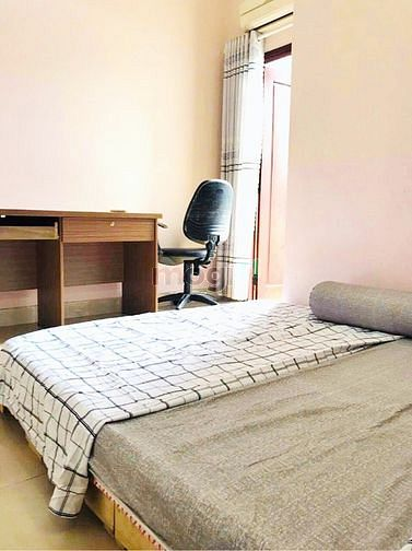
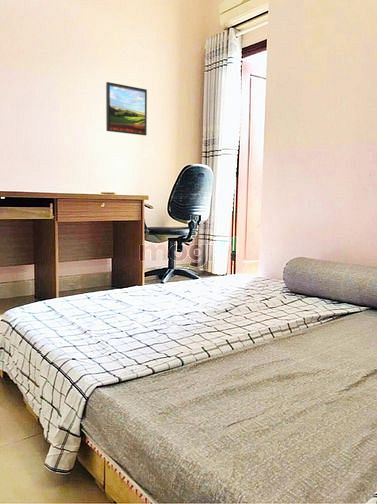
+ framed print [105,81,148,136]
